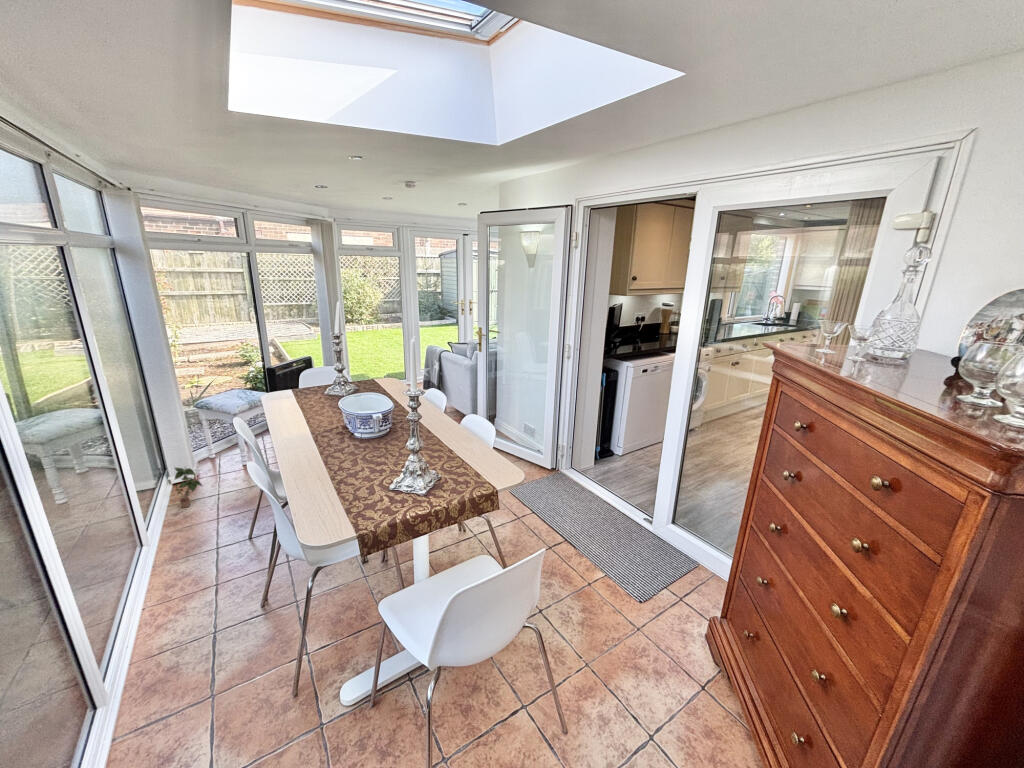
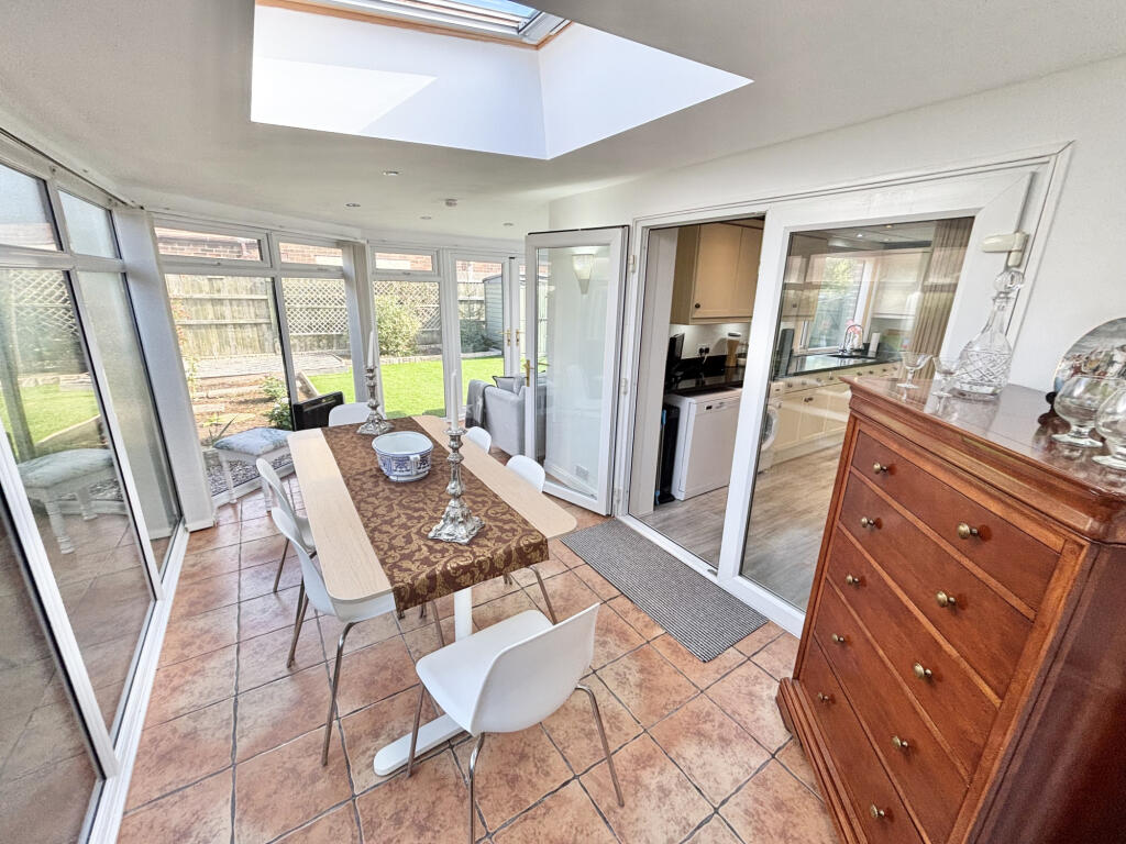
- potted plant [173,466,203,509]
